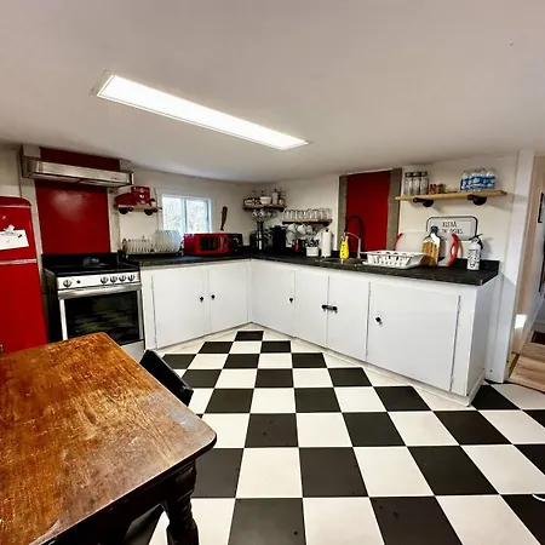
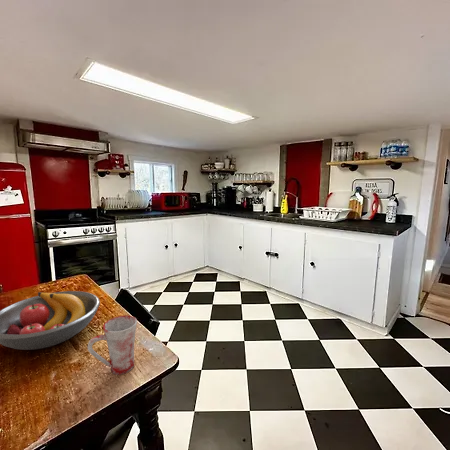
+ fruit bowl [0,290,101,351]
+ mug [87,314,138,376]
